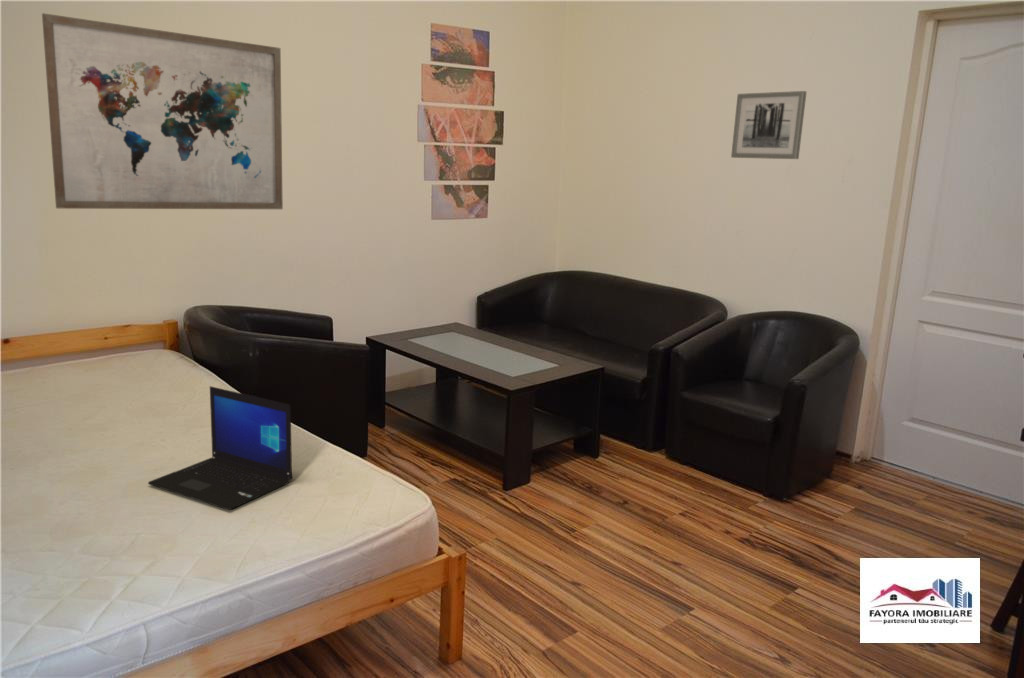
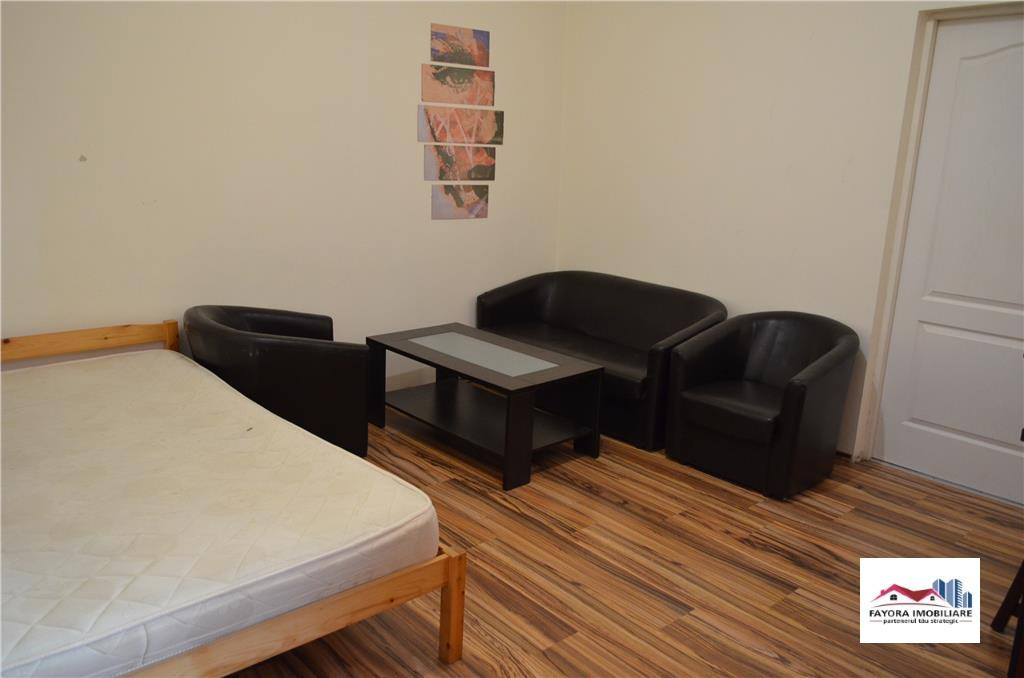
- wall art [730,90,807,160]
- wall art [41,12,284,210]
- laptop [147,385,293,511]
